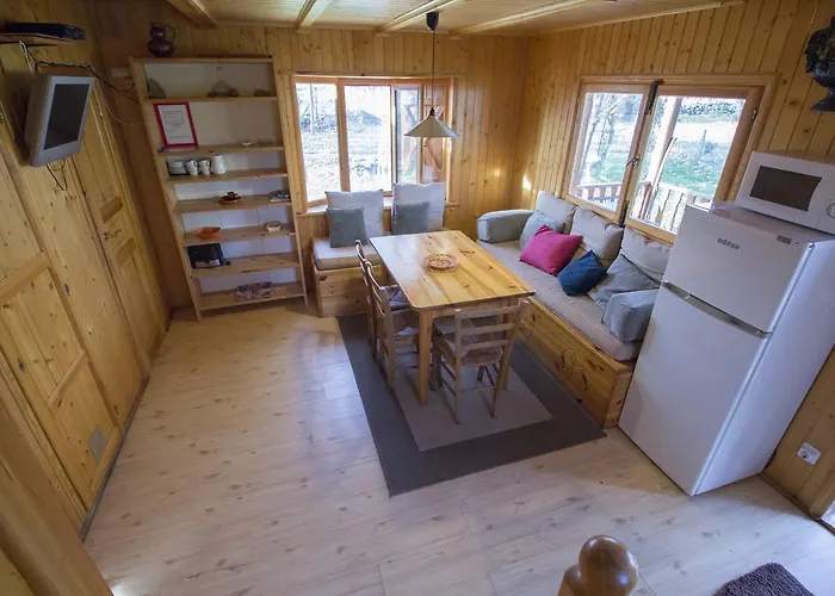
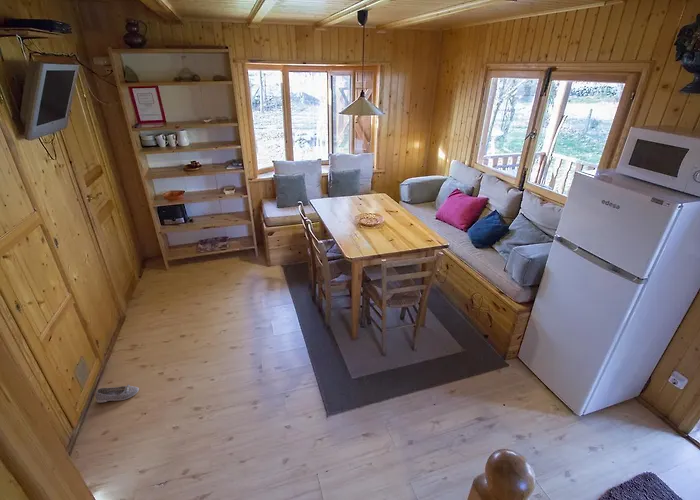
+ shoe [94,384,140,404]
